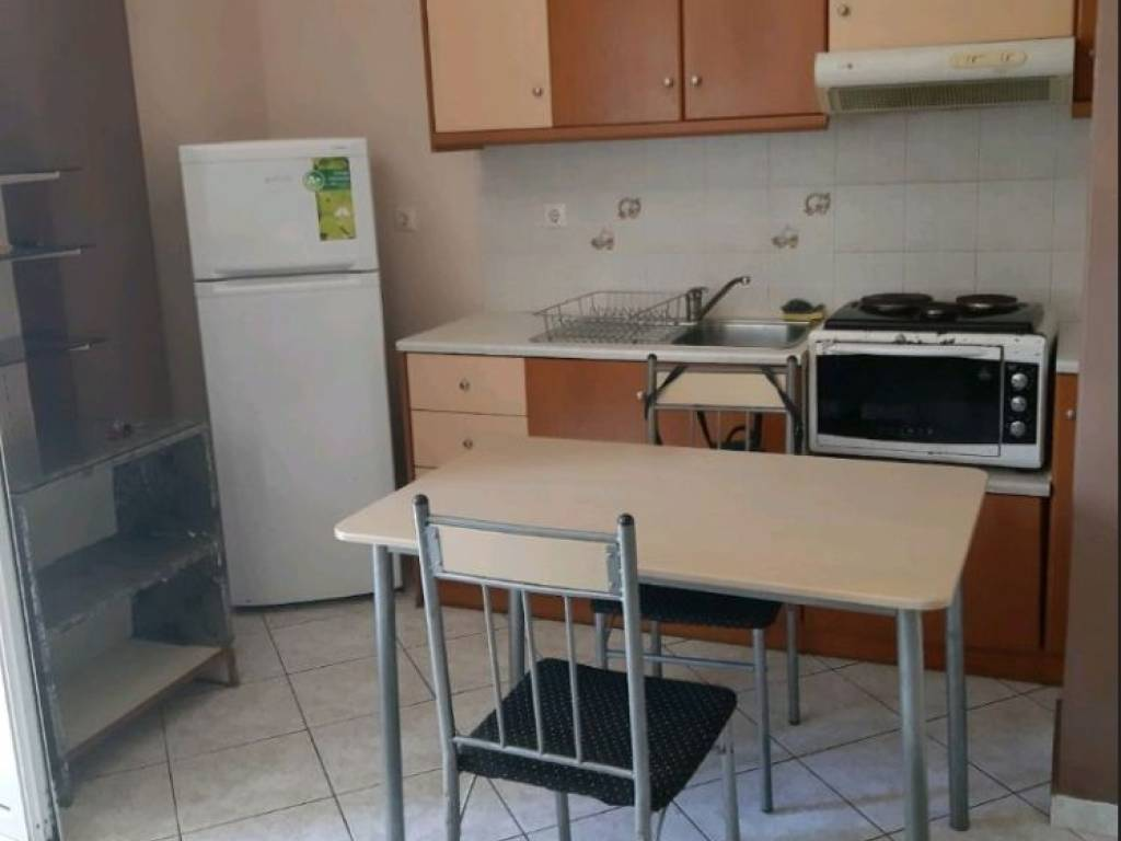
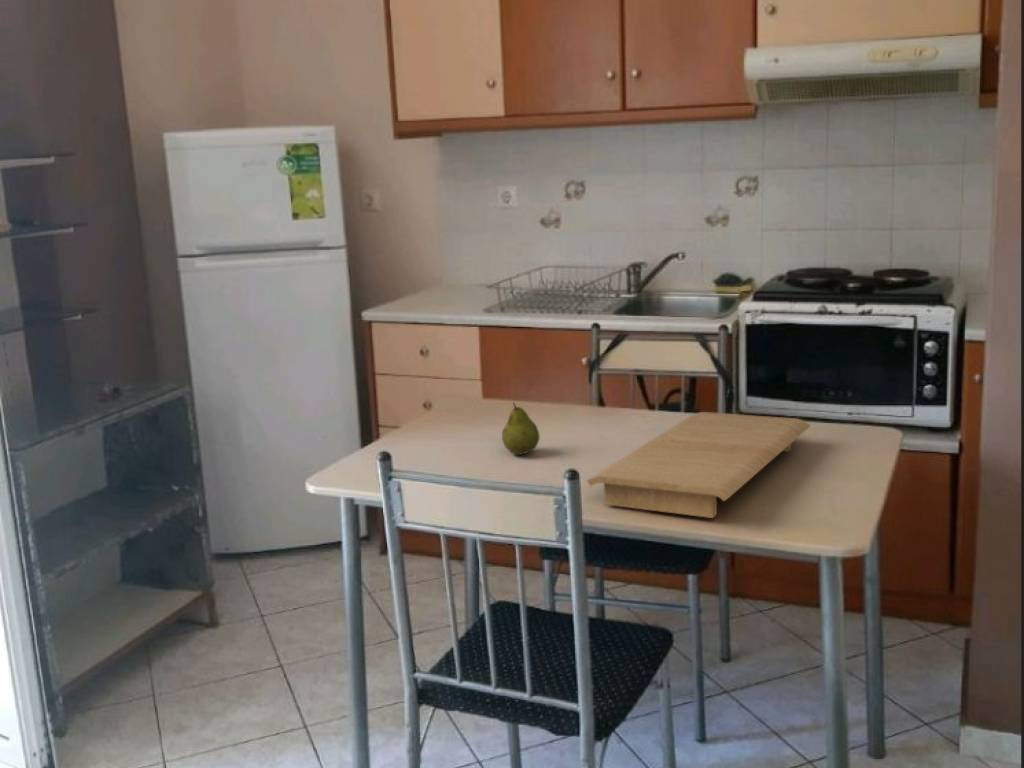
+ fruit [501,402,541,456]
+ cutting board [586,411,812,519]
